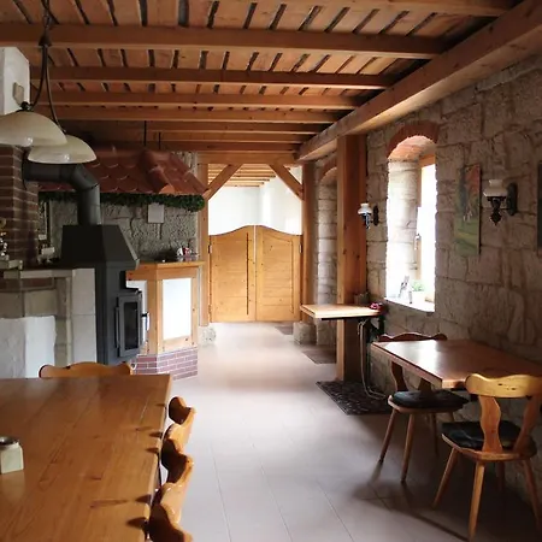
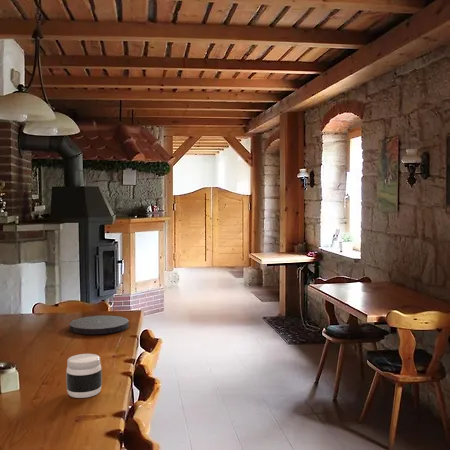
+ jar [65,353,103,399]
+ plate [69,314,130,335]
